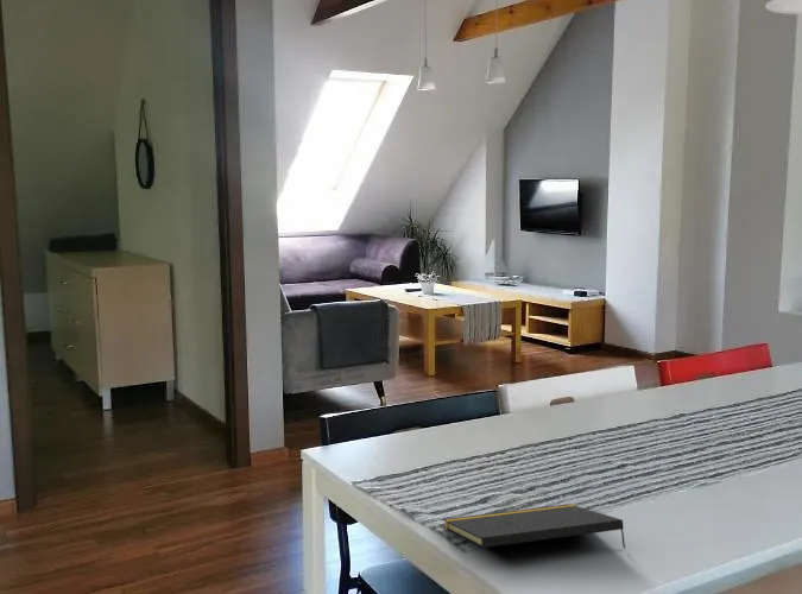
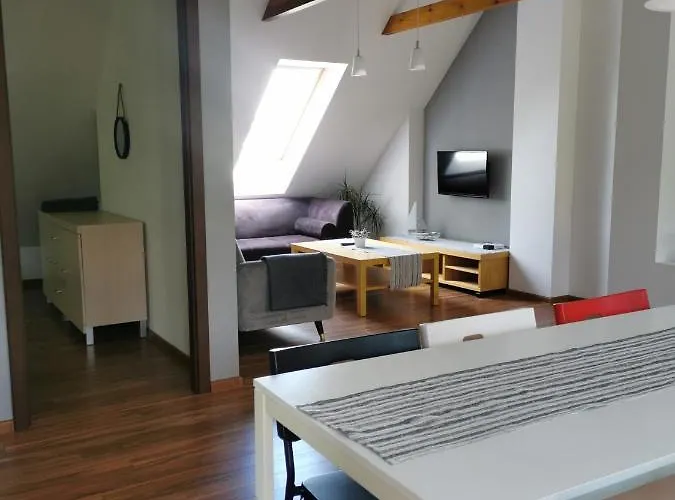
- notepad [442,503,626,549]
